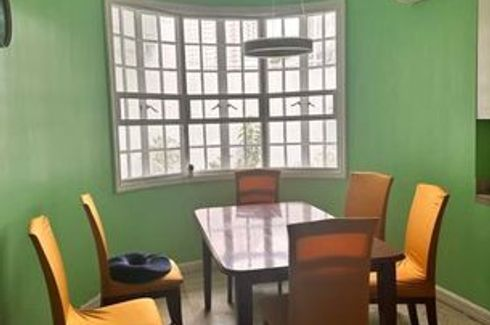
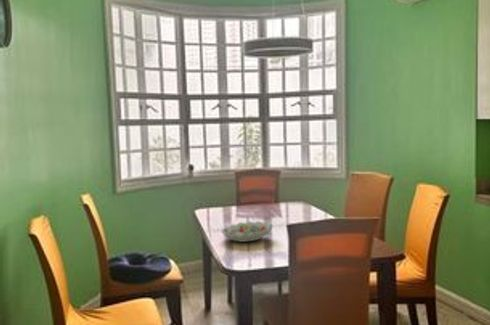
+ decorative bowl [221,220,274,243]
